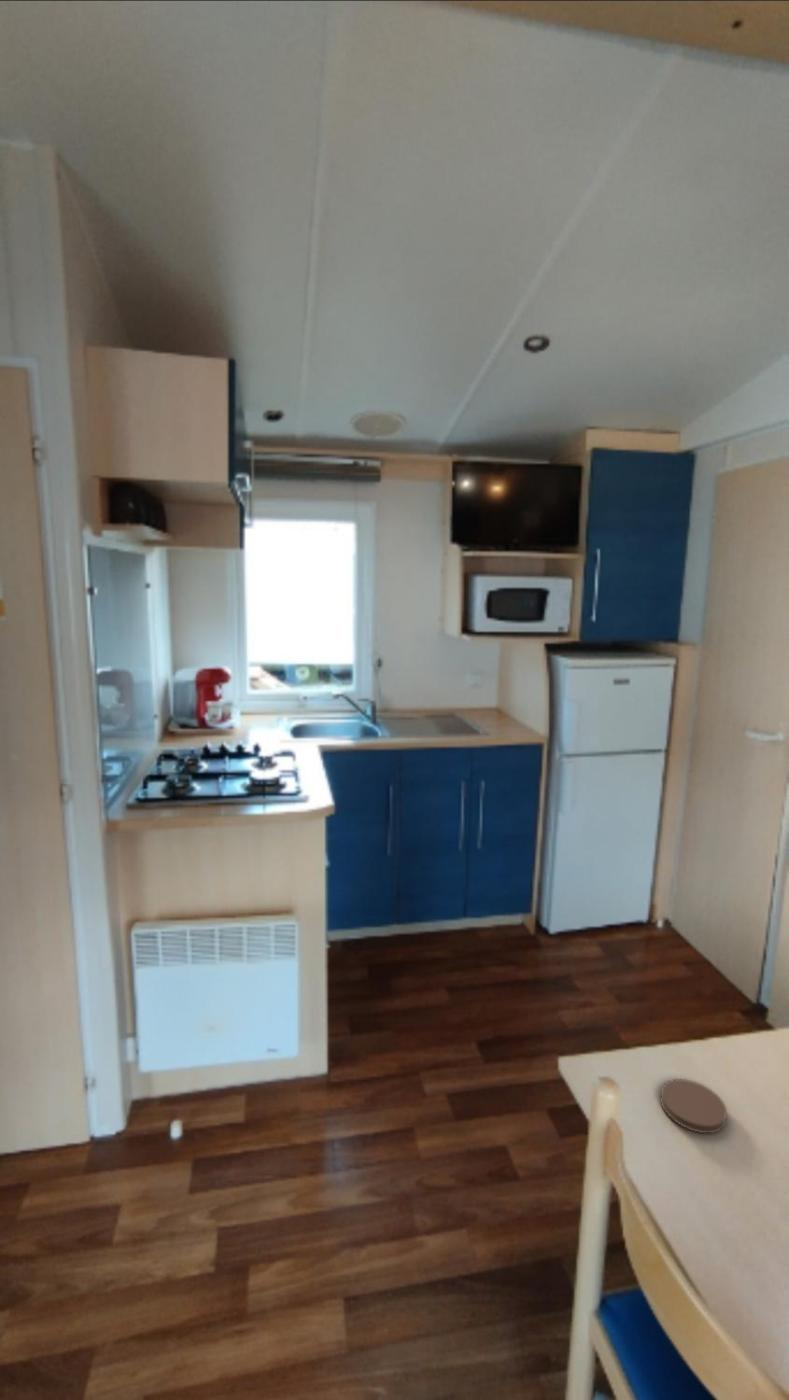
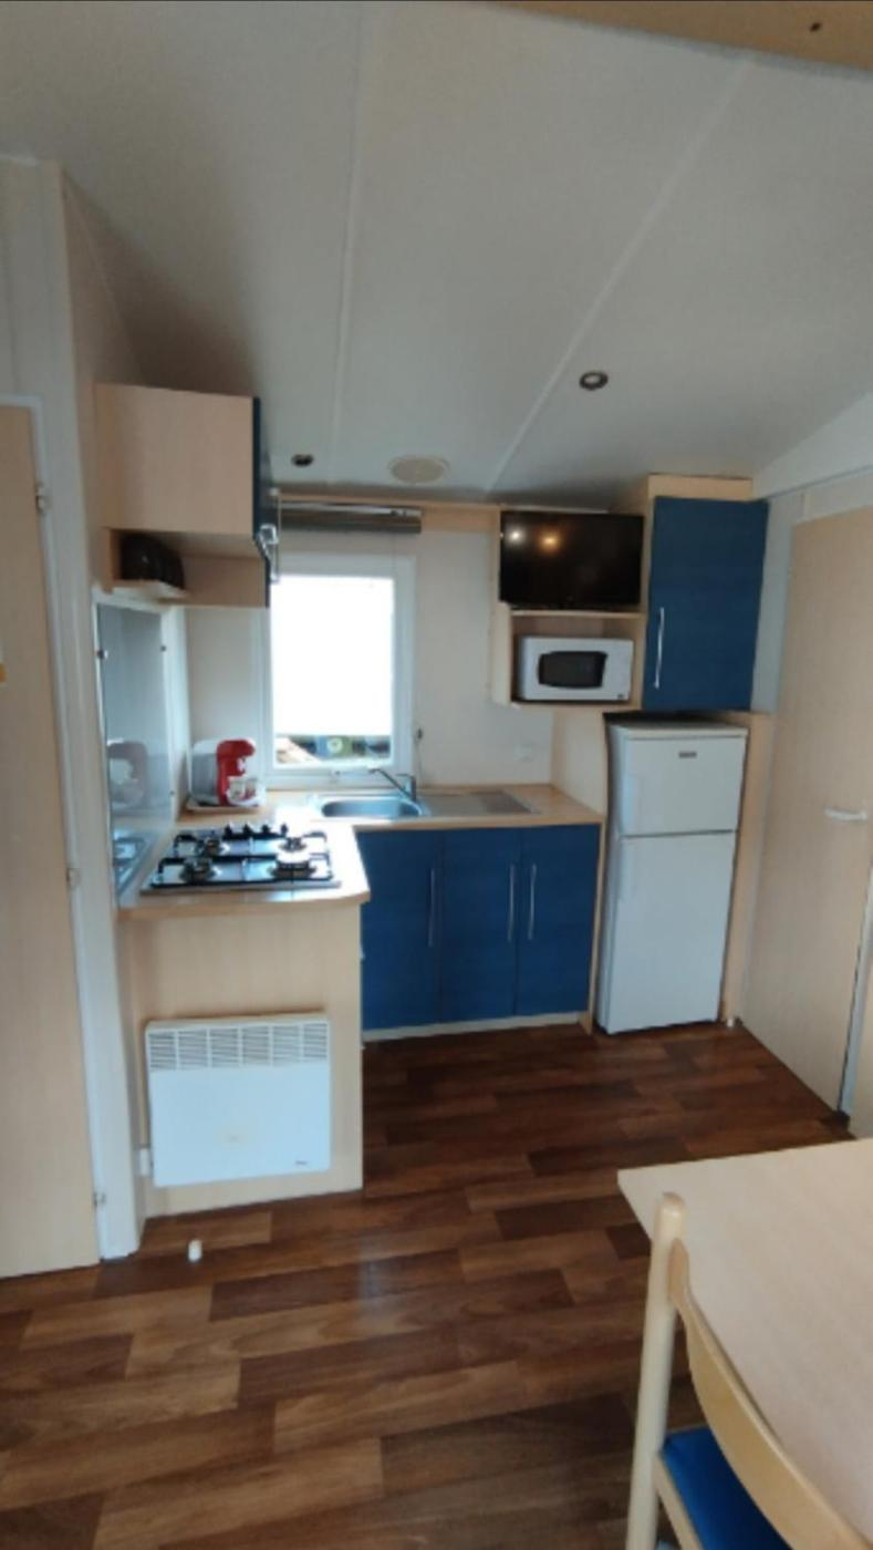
- coaster [659,1078,728,1134]
